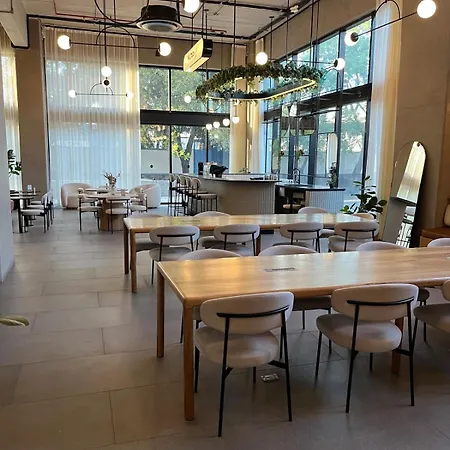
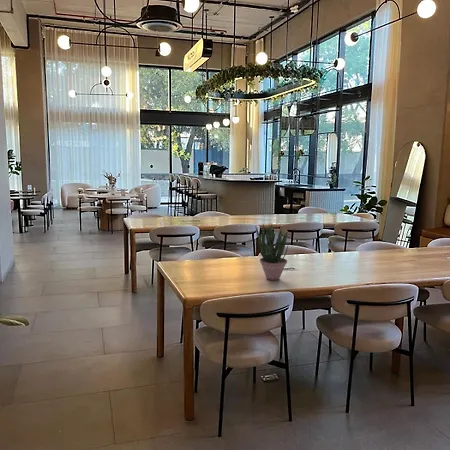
+ potted plant [254,223,289,281]
